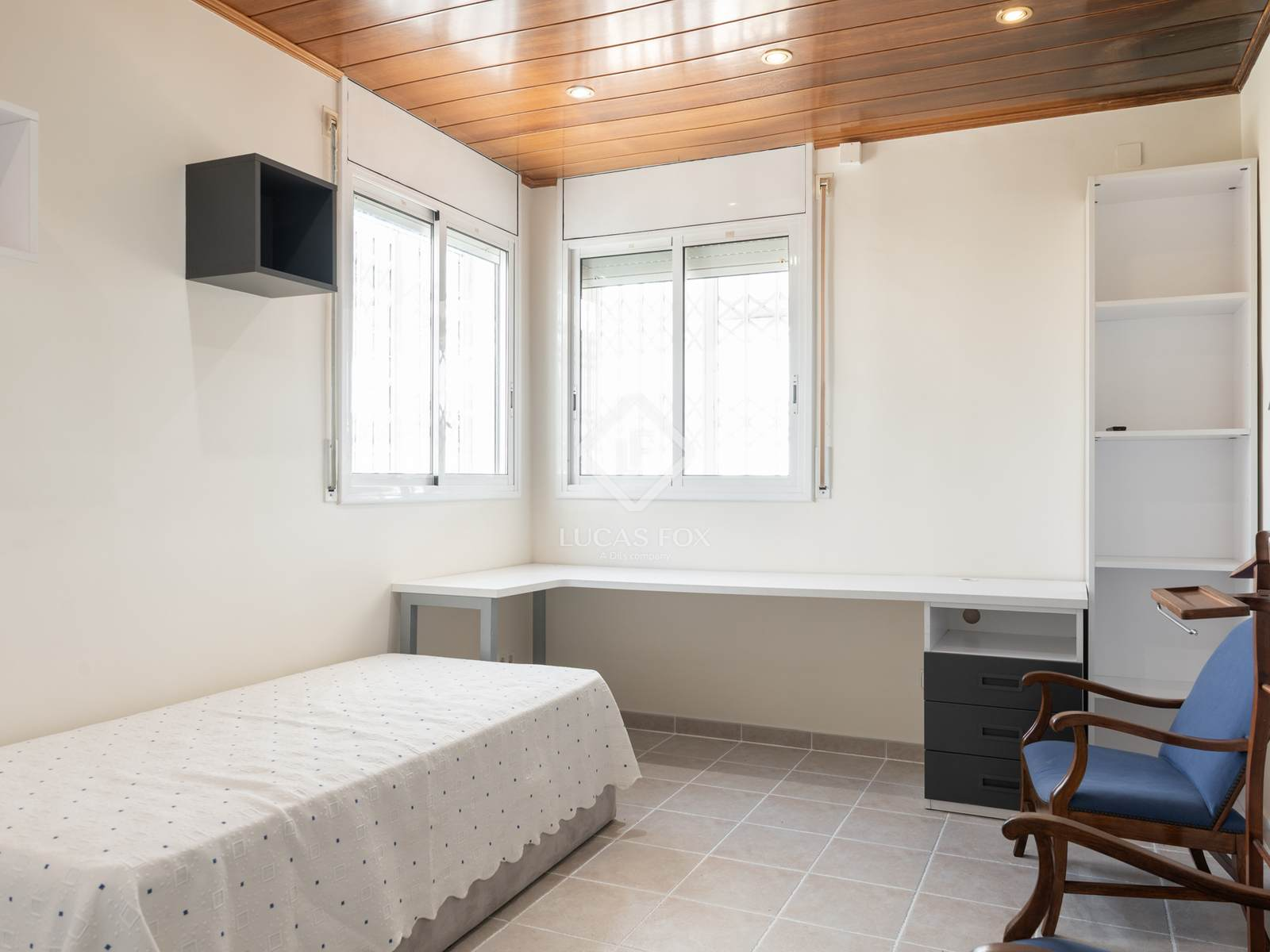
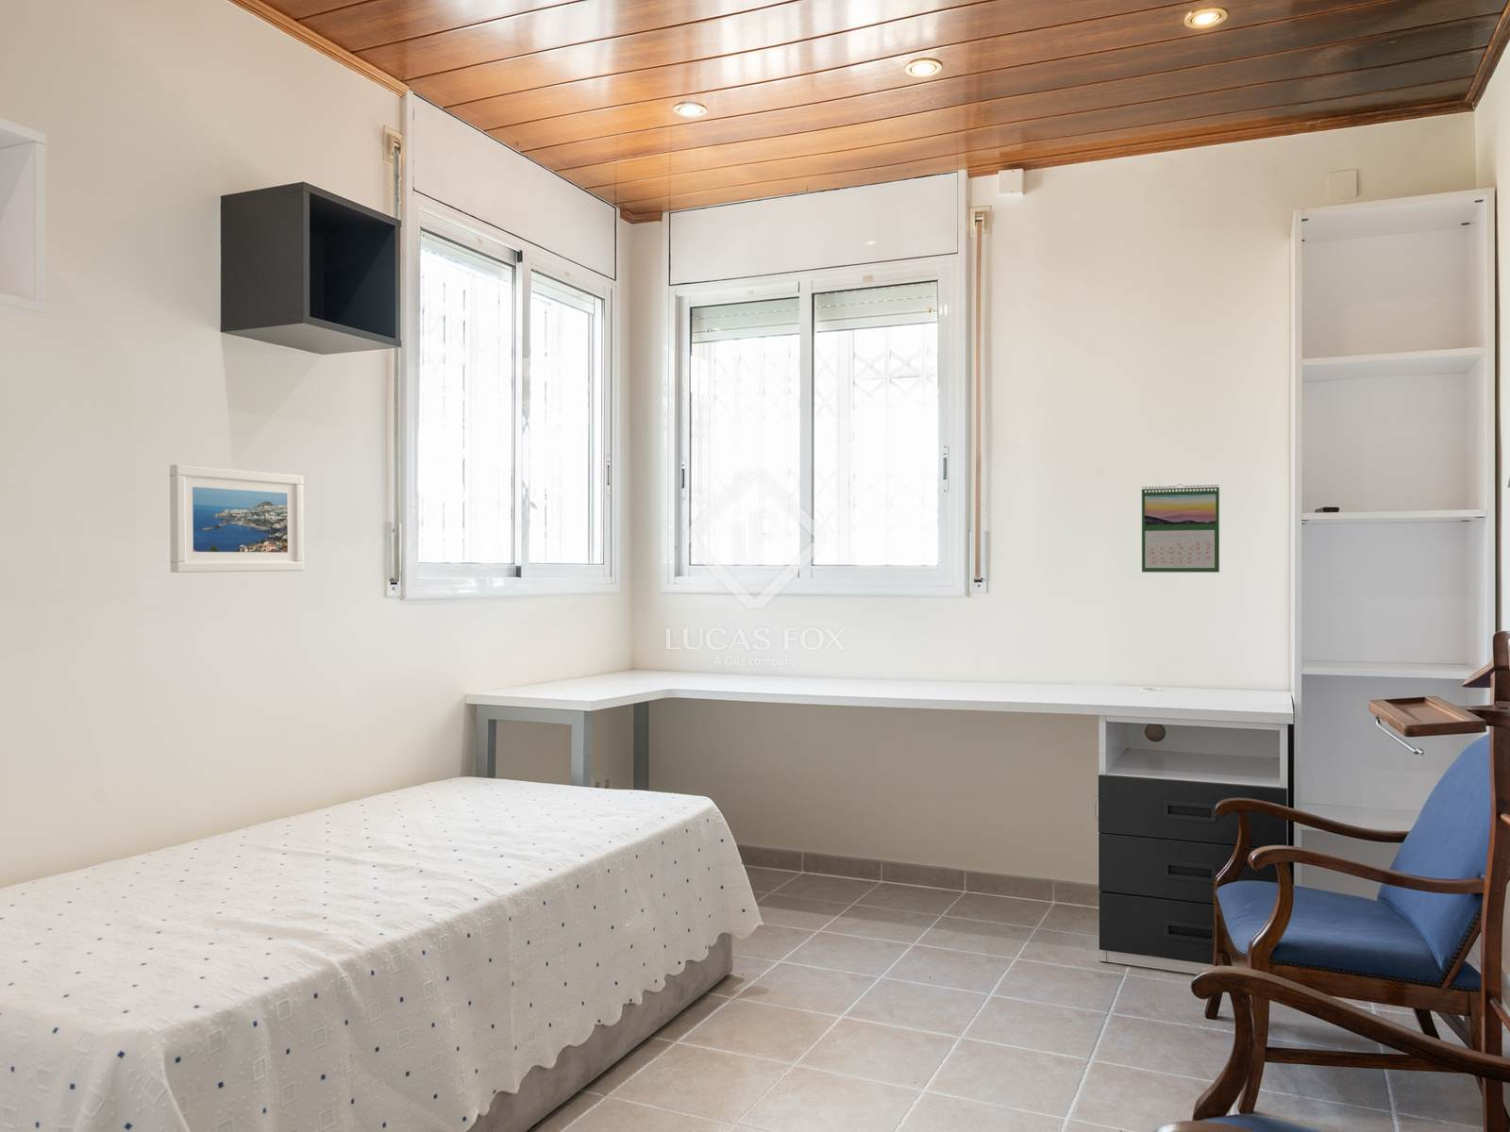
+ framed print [169,464,304,573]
+ calendar [1141,483,1220,573]
